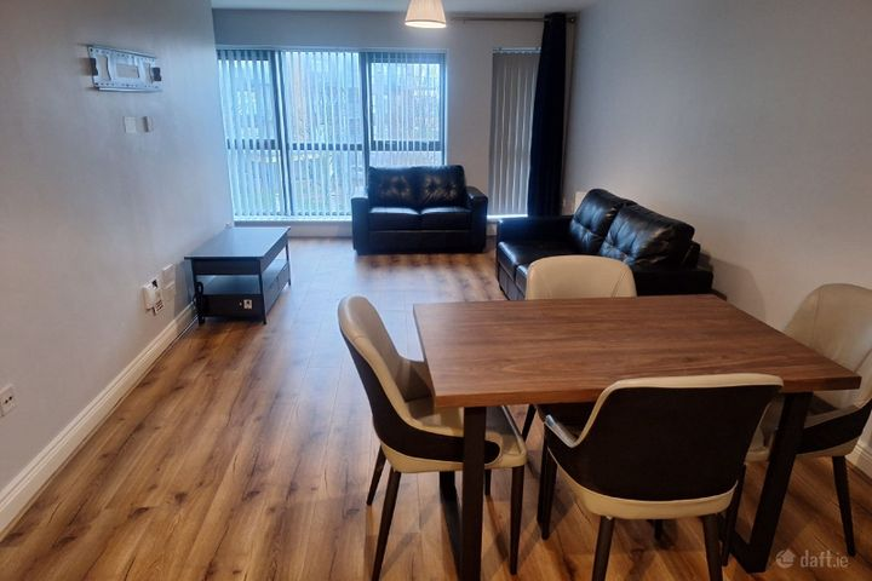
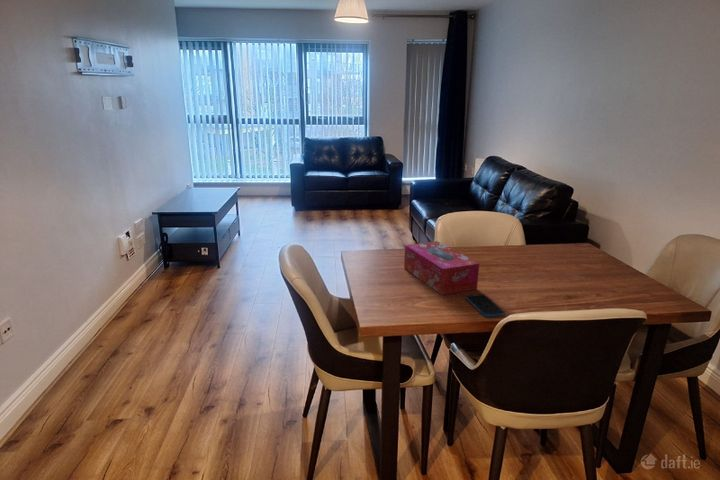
+ smartphone [465,293,506,318]
+ tissue box [403,240,480,296]
